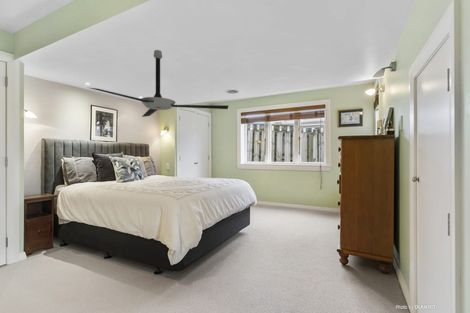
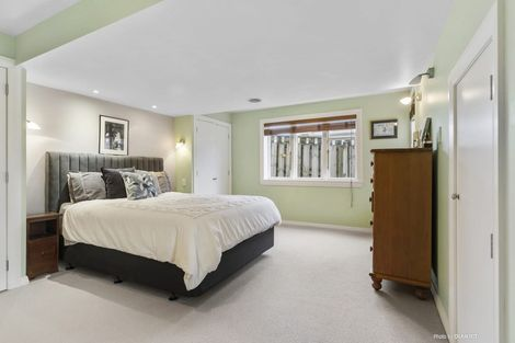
- ceiling fan [86,49,229,118]
